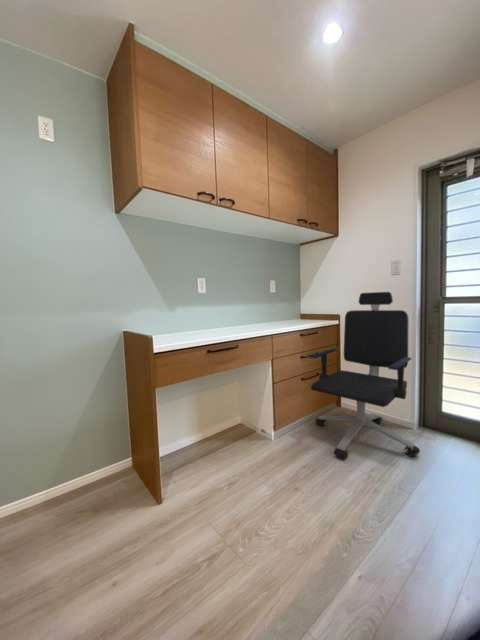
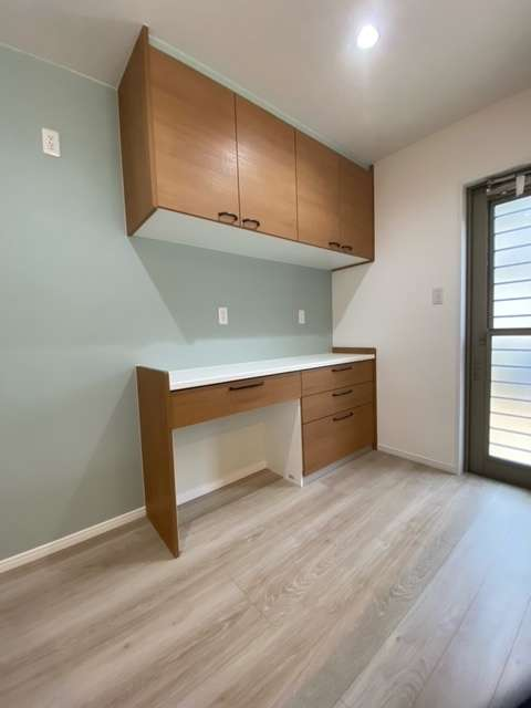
- office chair [309,291,421,460]
